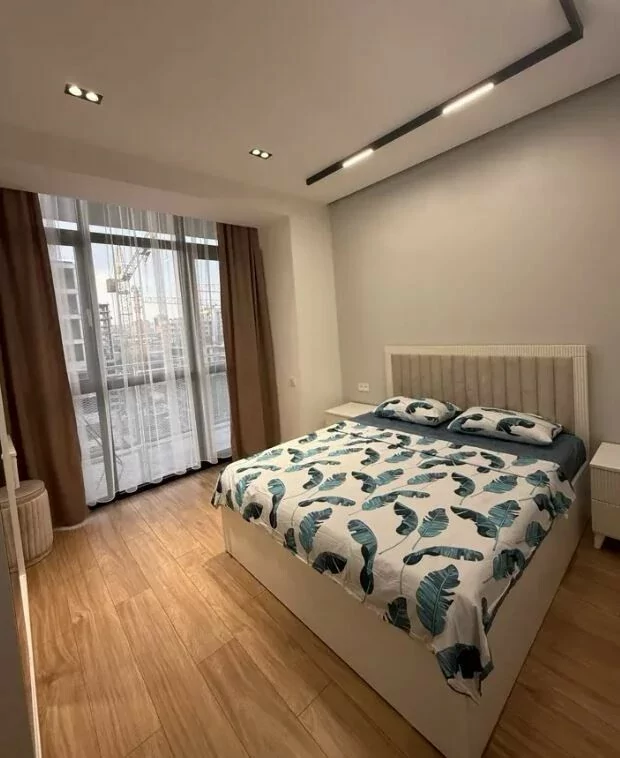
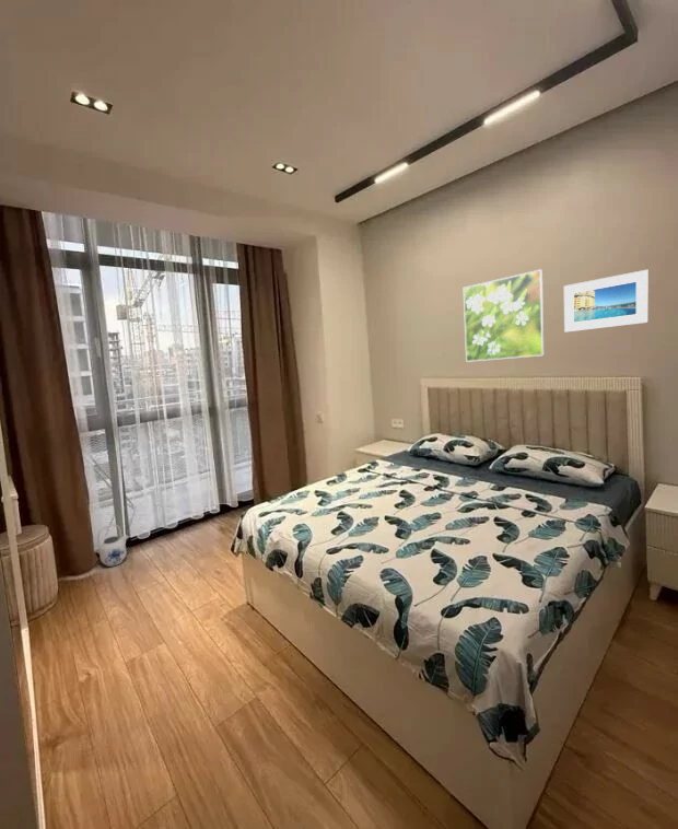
+ teapot [96,524,130,568]
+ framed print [463,268,546,363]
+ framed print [563,269,650,334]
